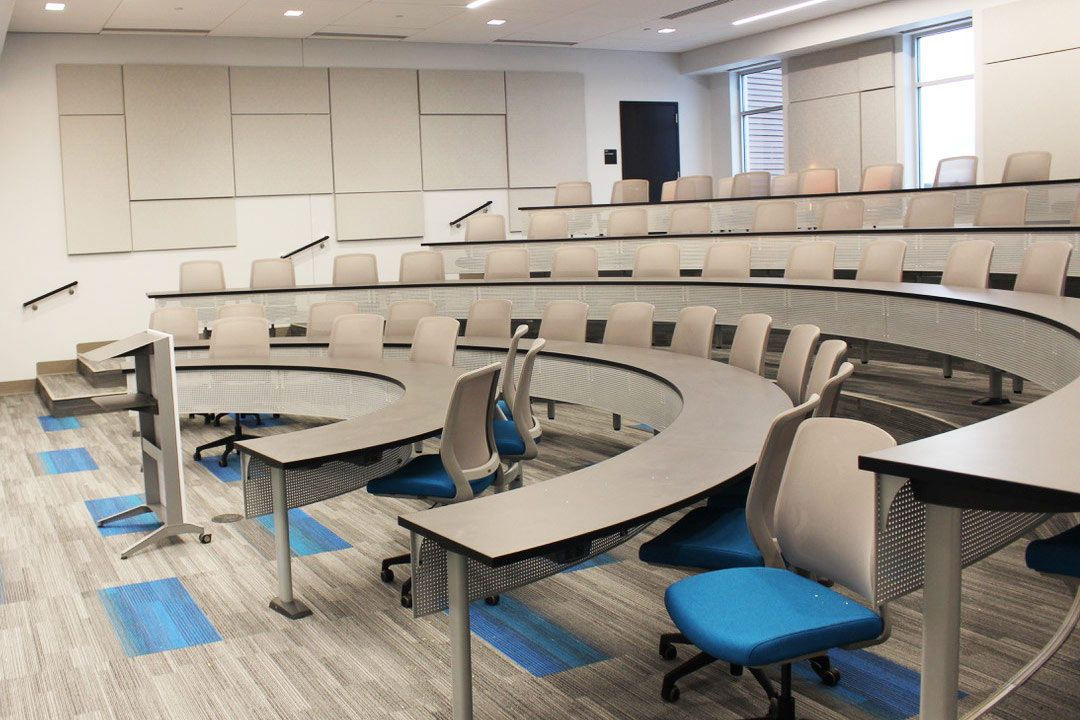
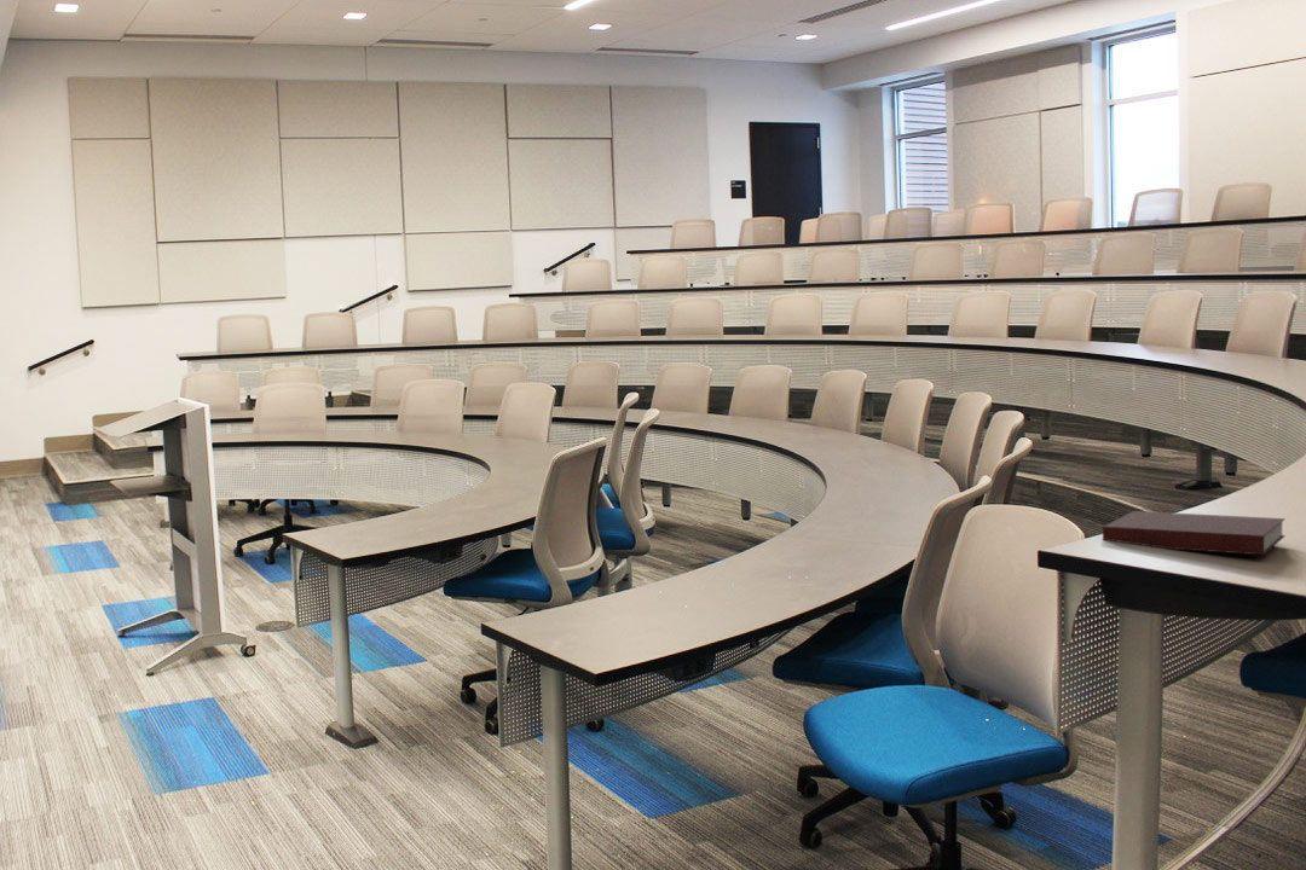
+ notebook [1102,510,1287,556]
